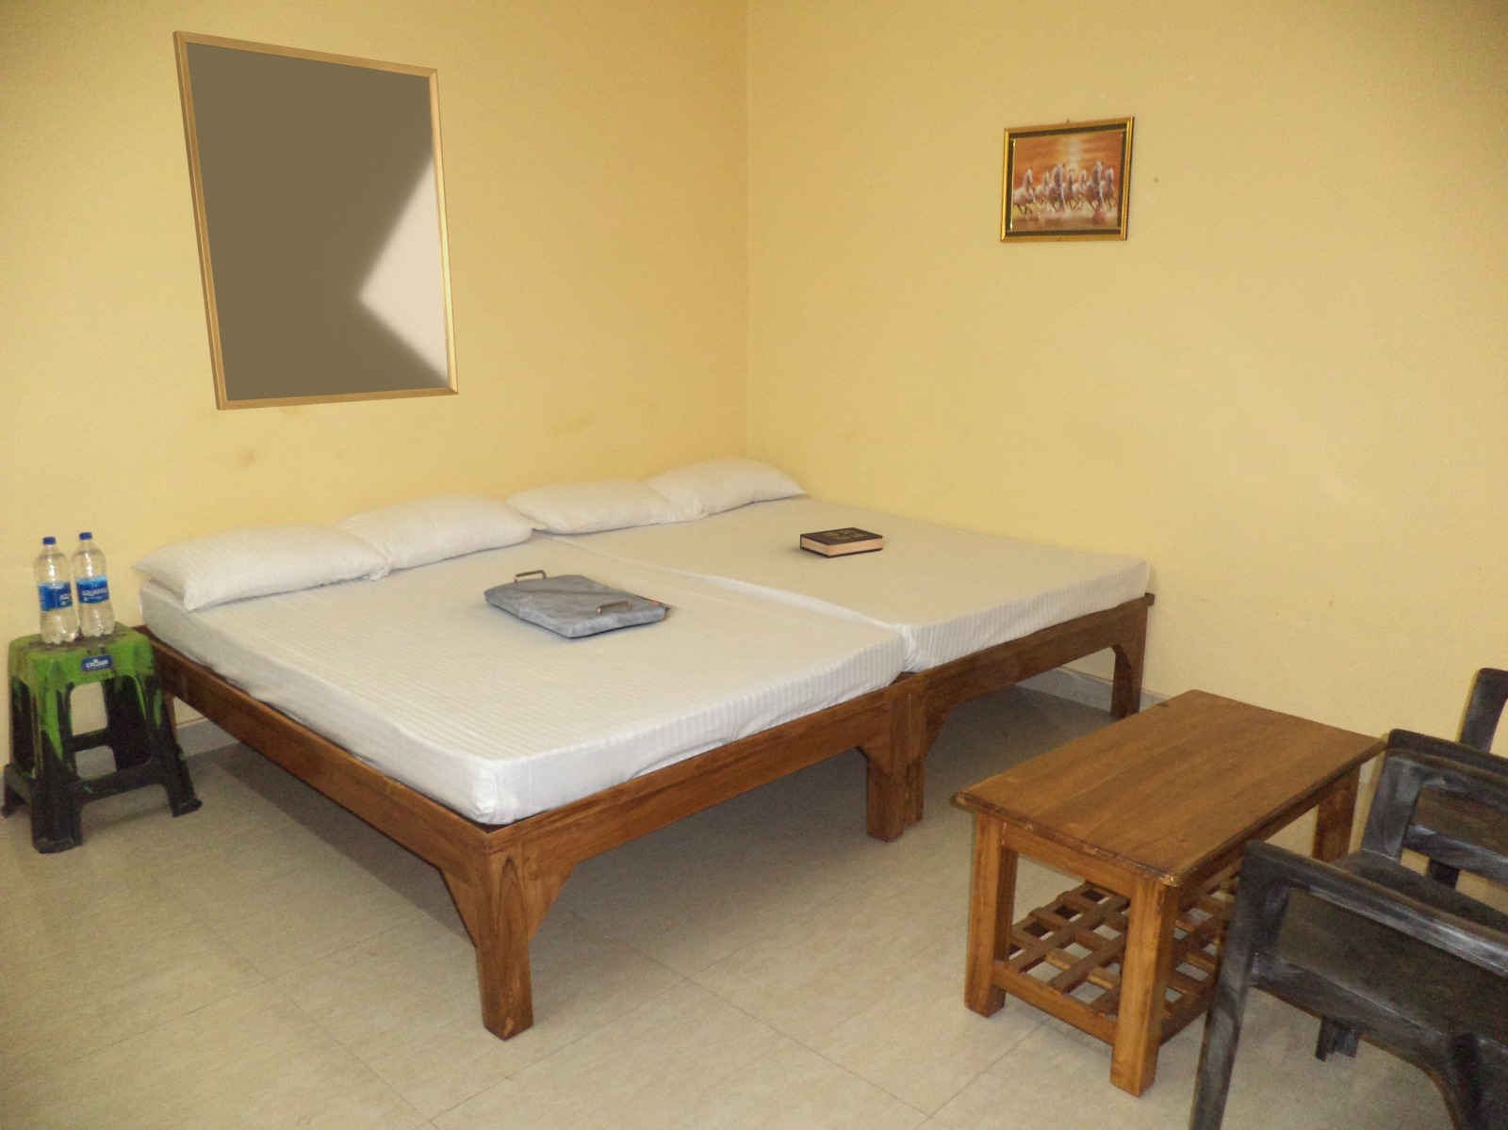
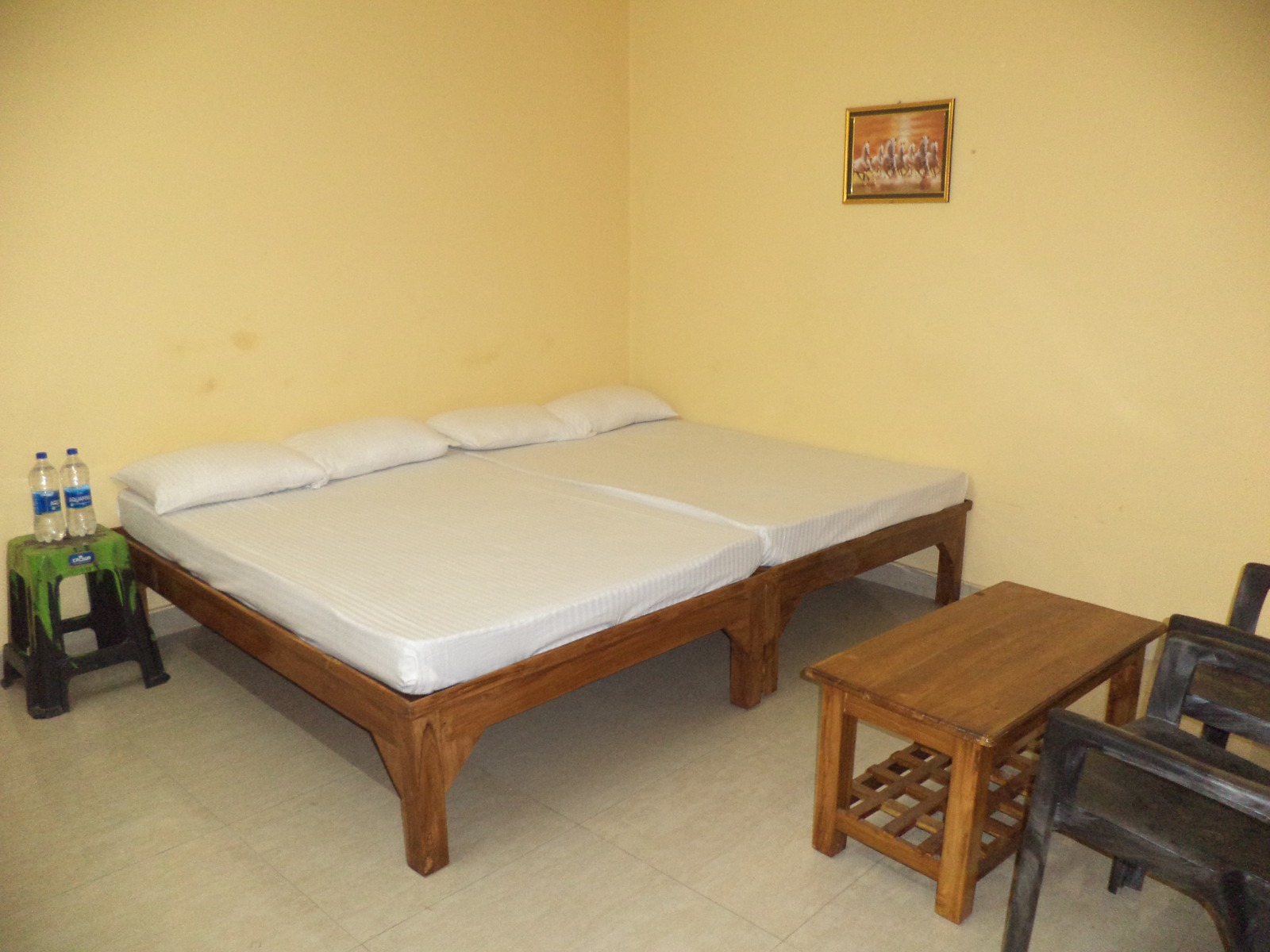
- hardback book [799,526,885,558]
- serving tray [482,569,670,639]
- home mirror [171,30,460,412]
